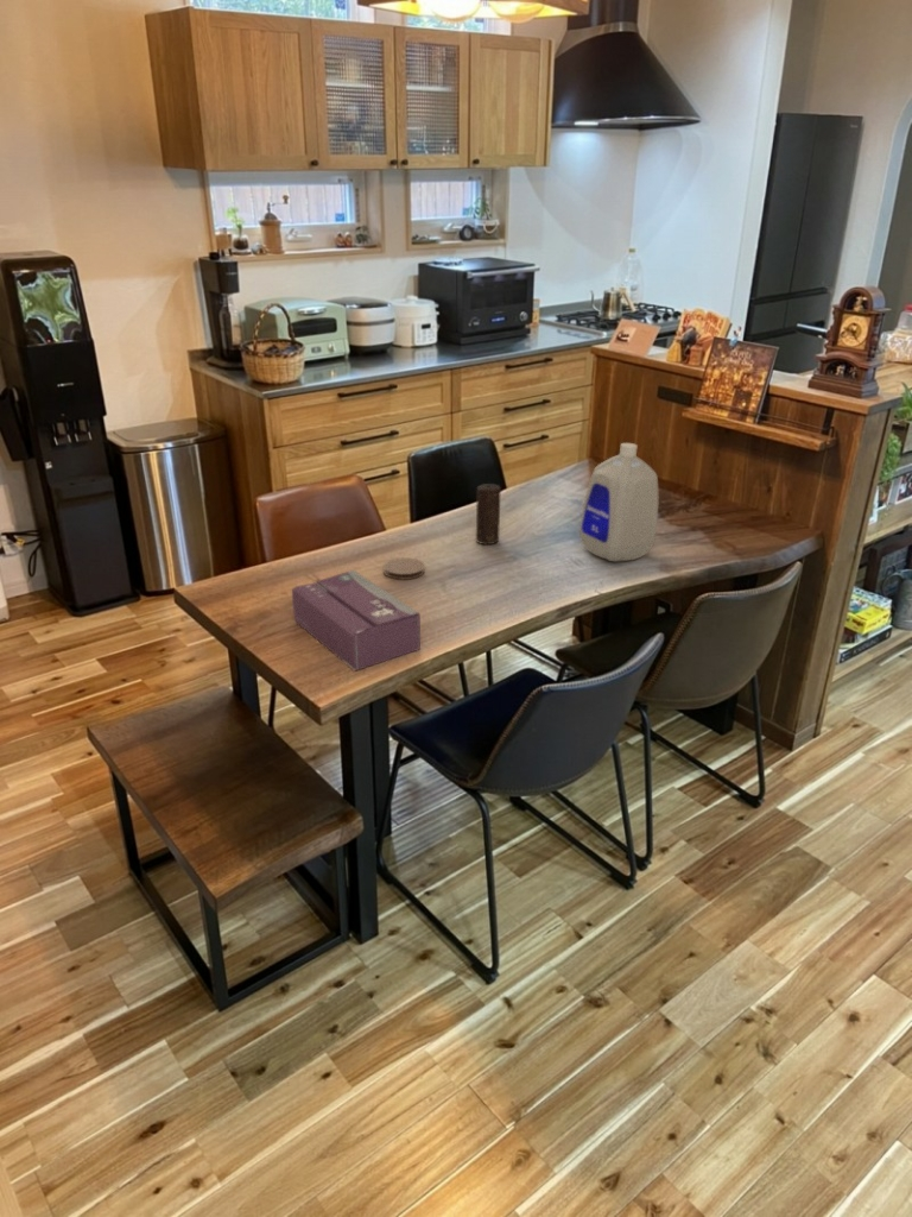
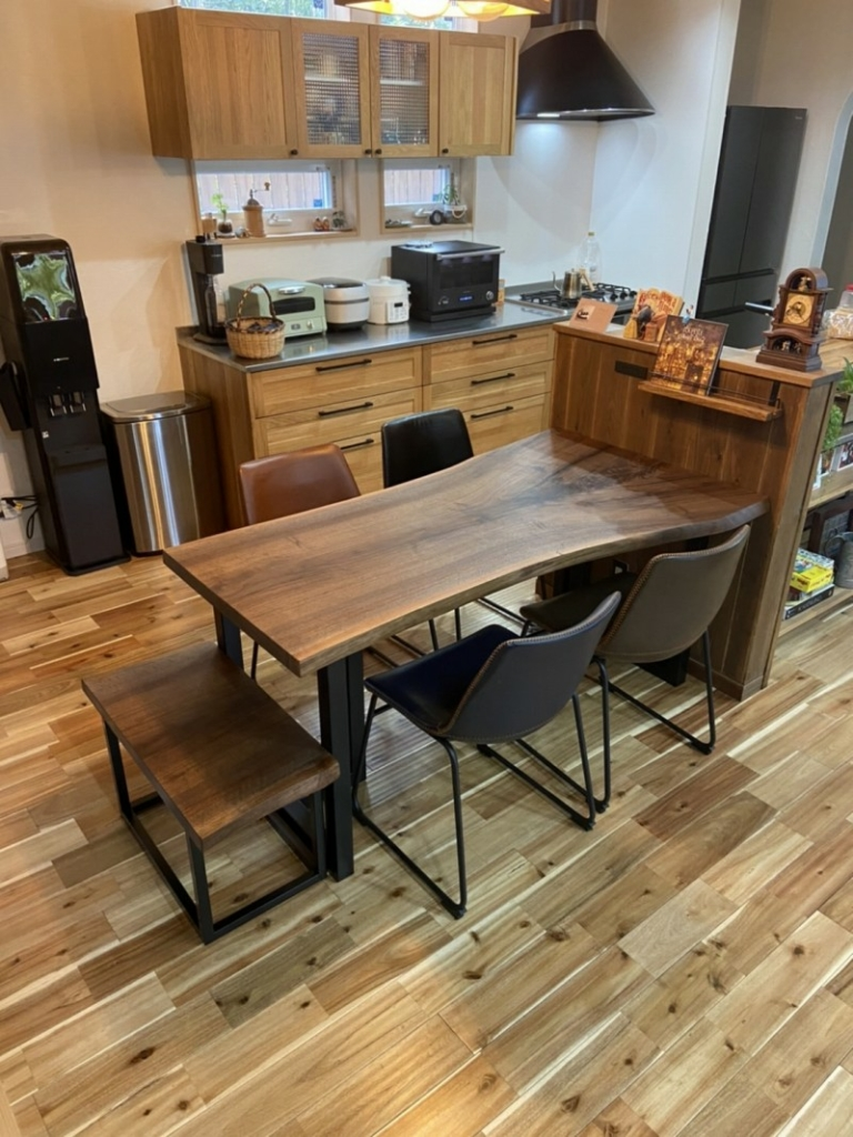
- bottle [578,442,660,563]
- candle [475,483,502,546]
- coaster [382,556,426,581]
- tissue box [291,568,422,671]
